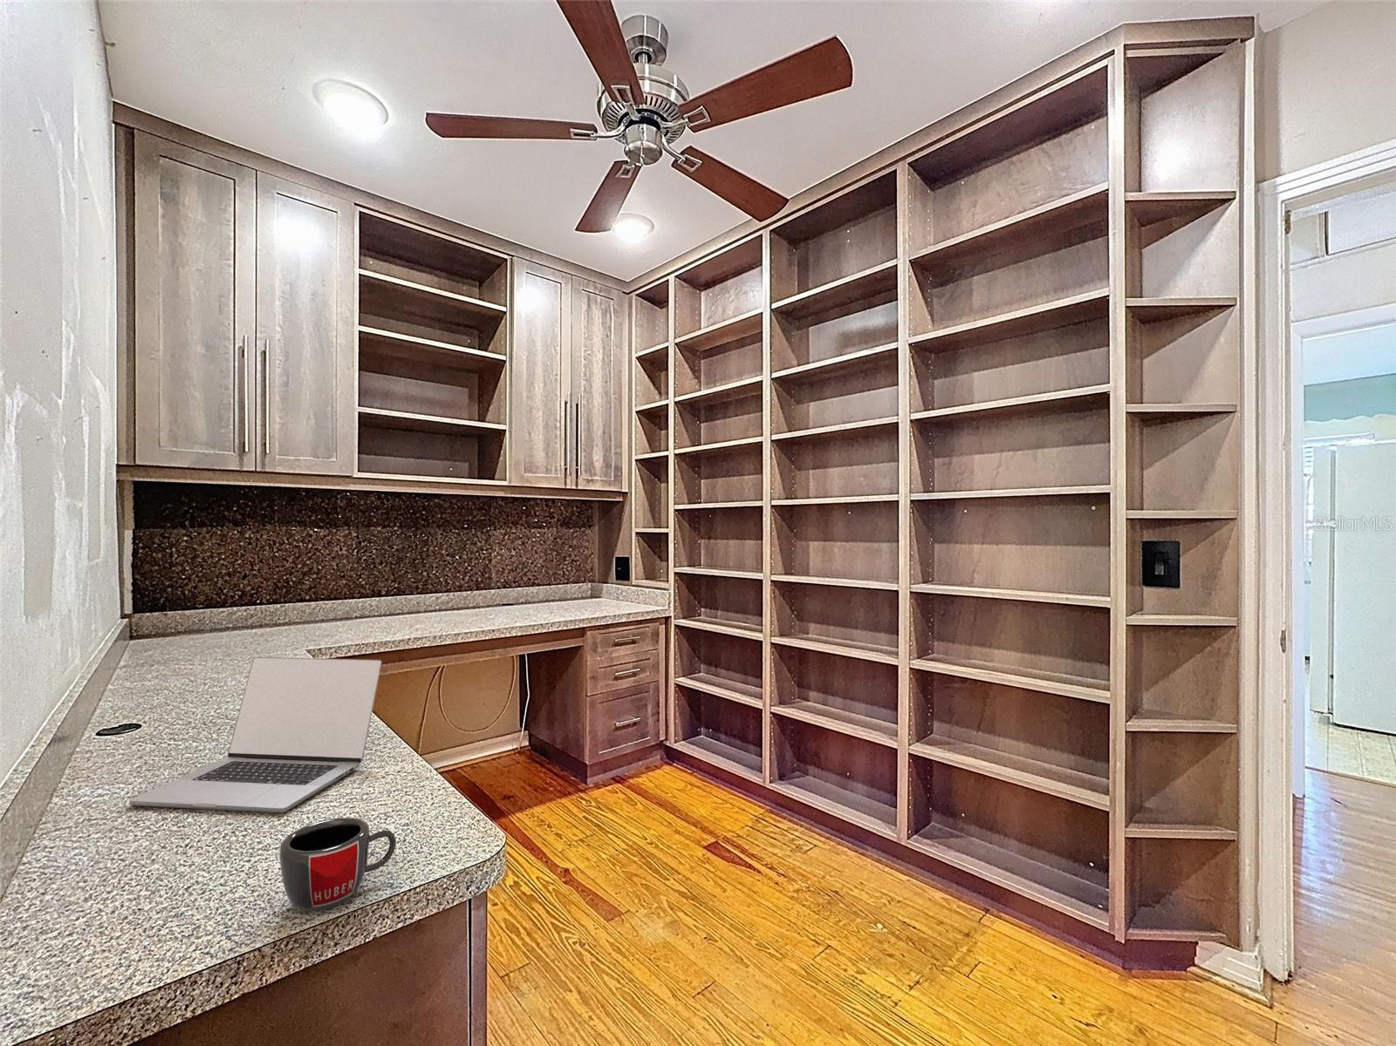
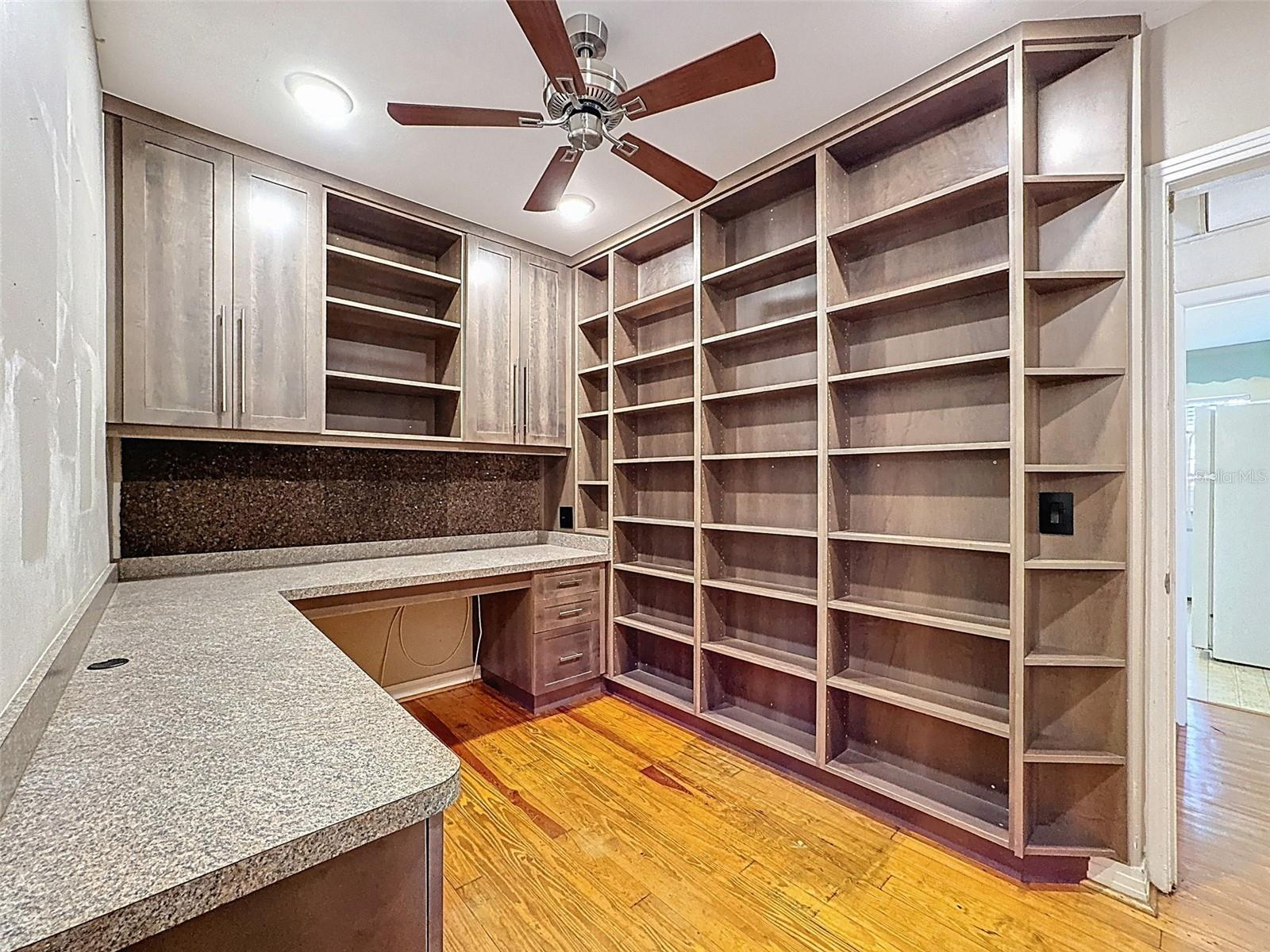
- laptop [129,656,383,814]
- mug [279,816,397,912]
